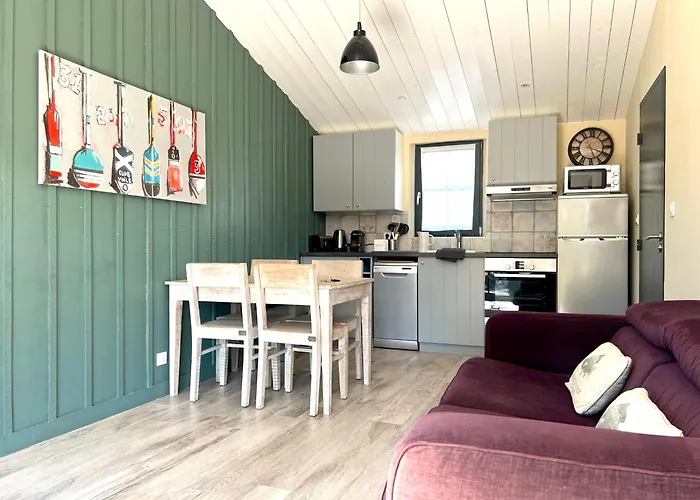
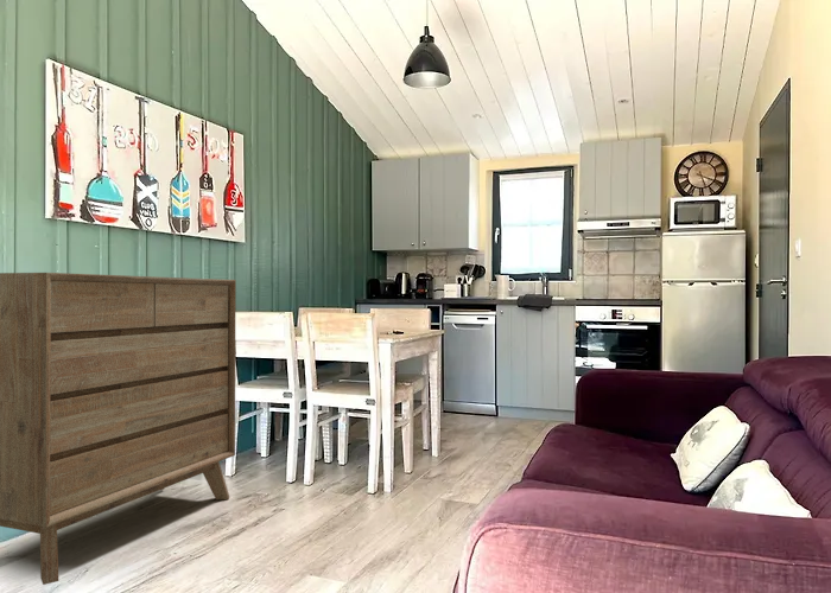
+ dresser [0,272,237,586]
